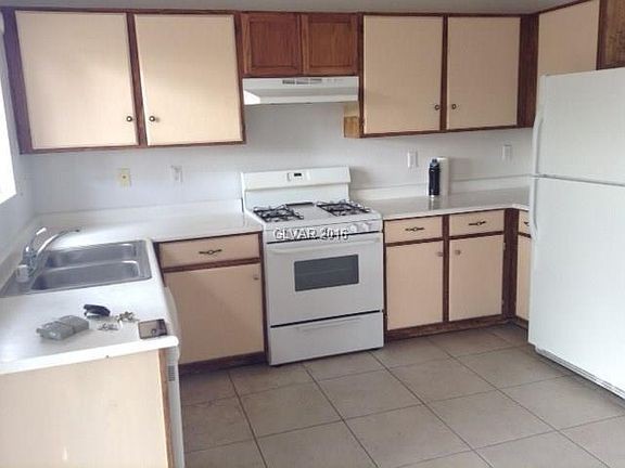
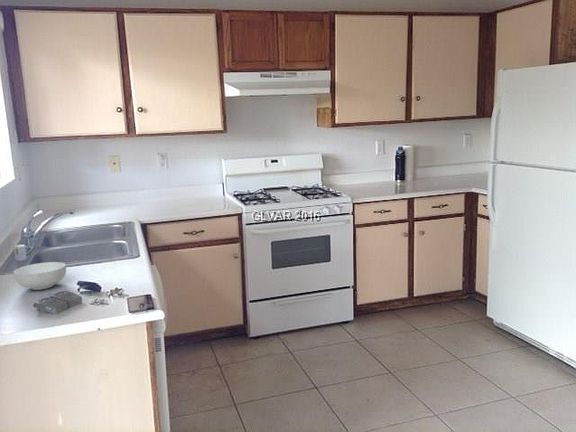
+ cereal bowl [13,261,67,291]
